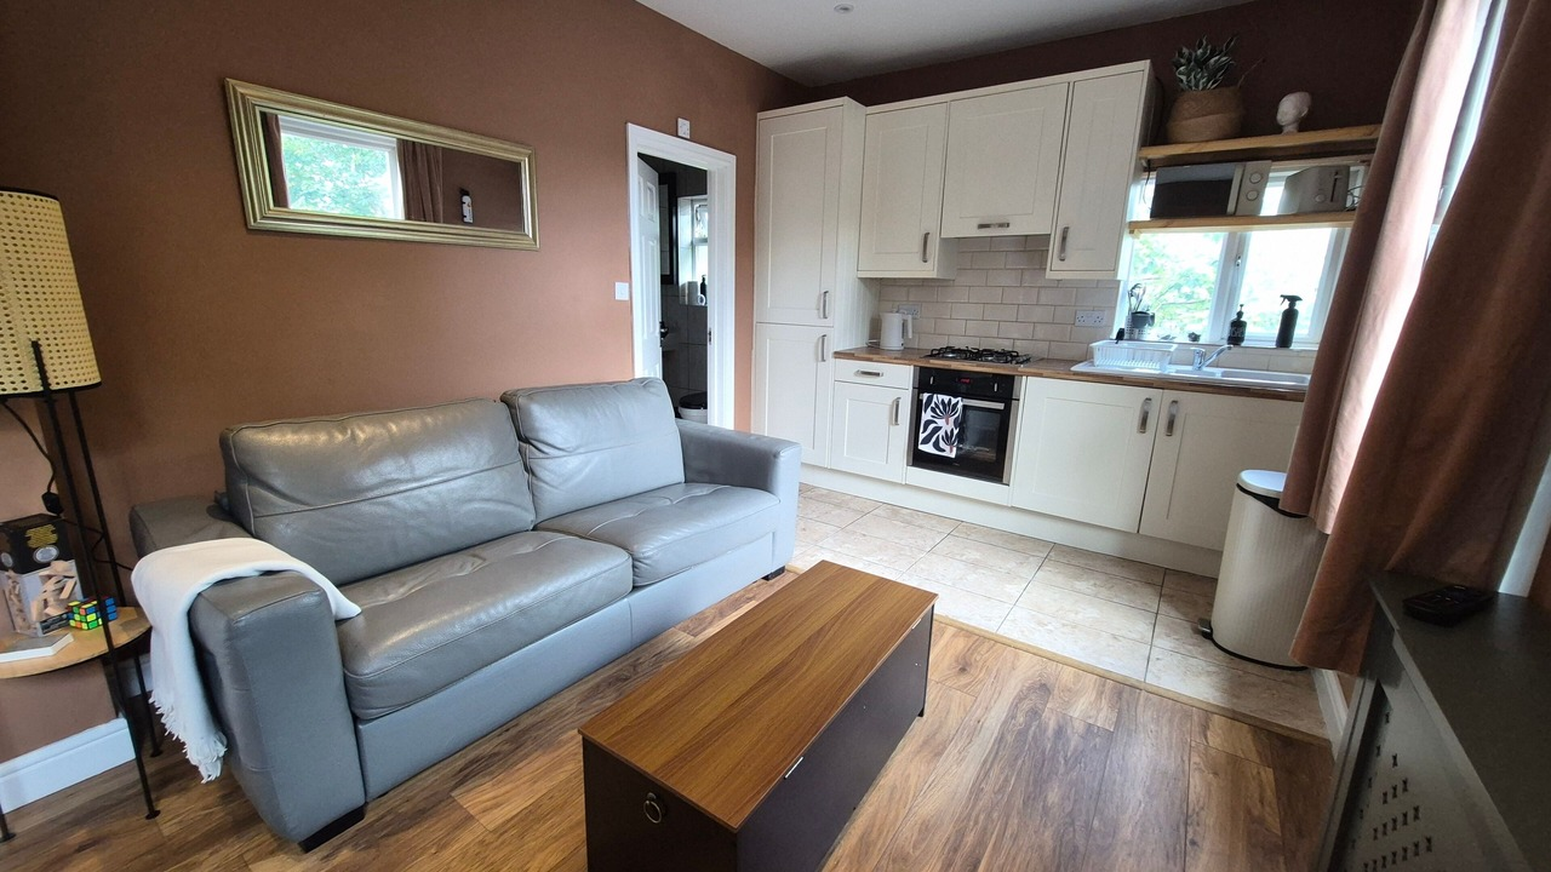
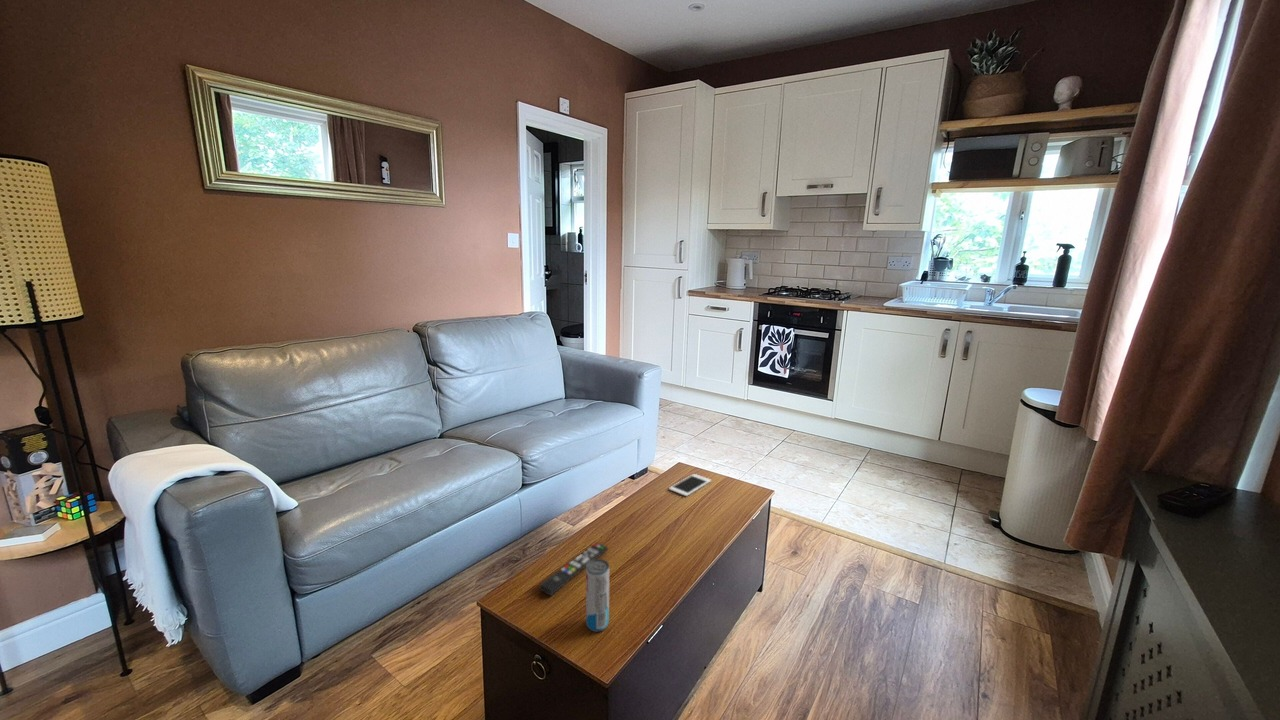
+ beverage can [585,558,610,633]
+ cell phone [668,473,712,497]
+ remote control [538,541,609,597]
